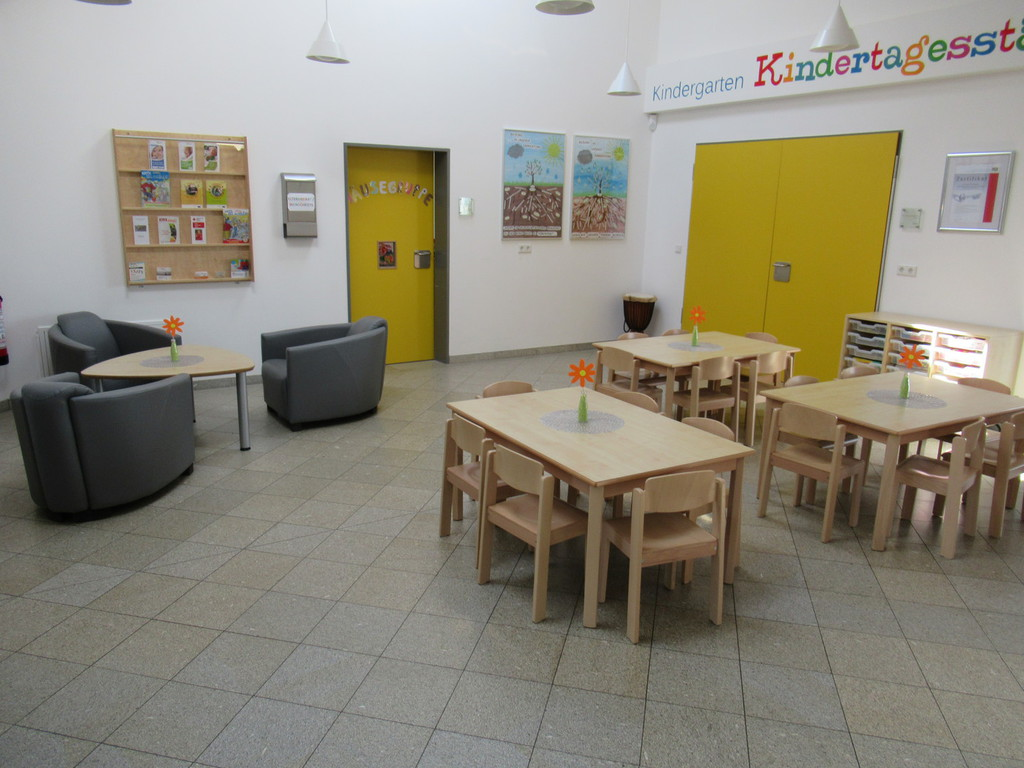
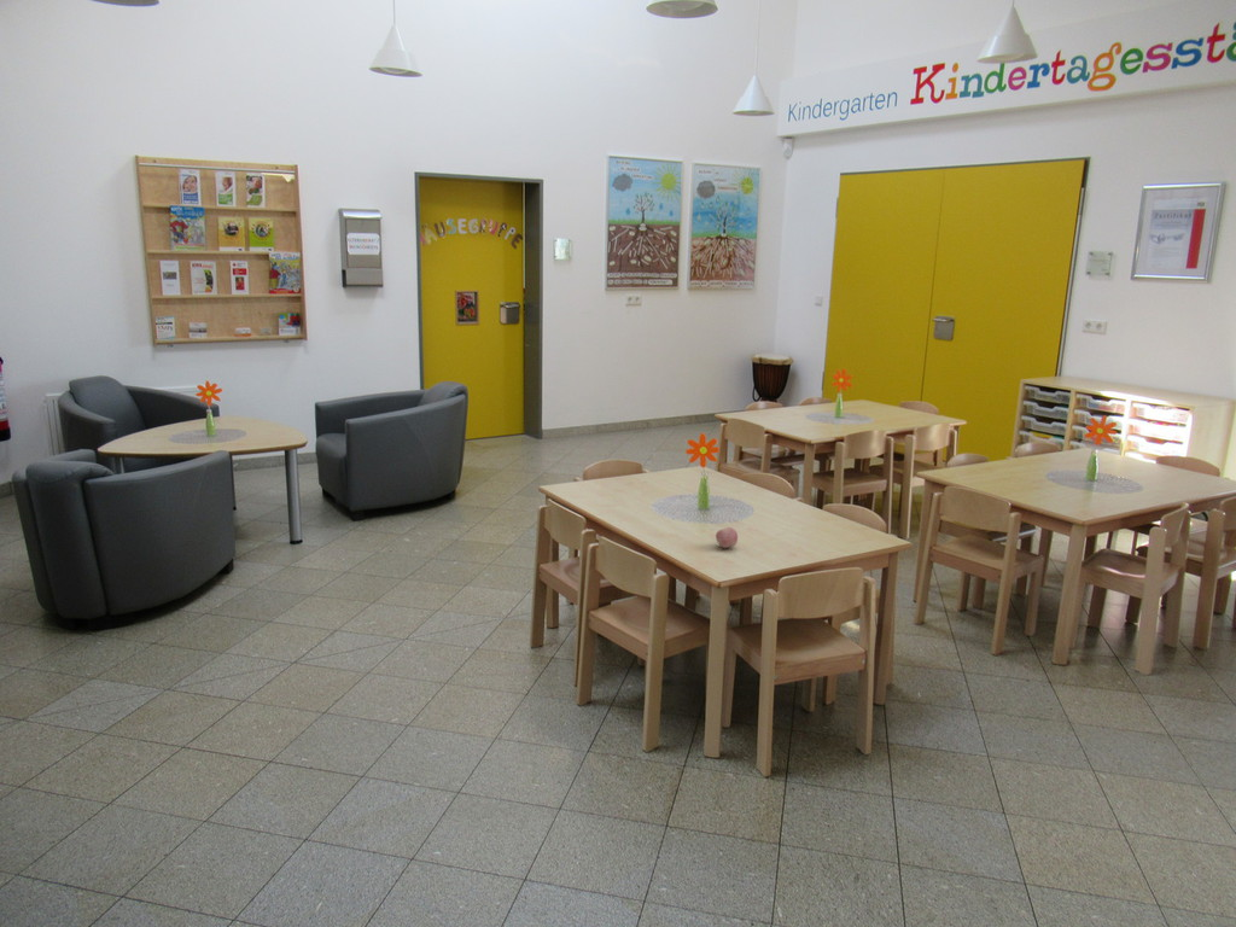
+ apple [715,526,739,549]
